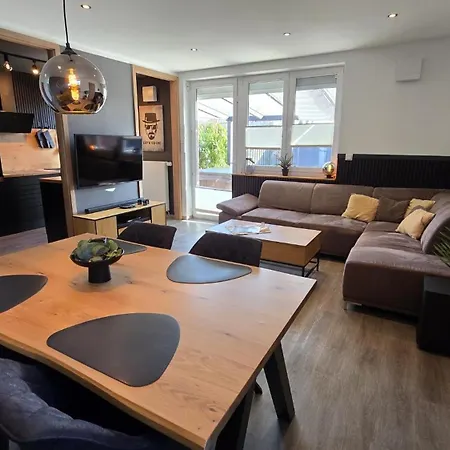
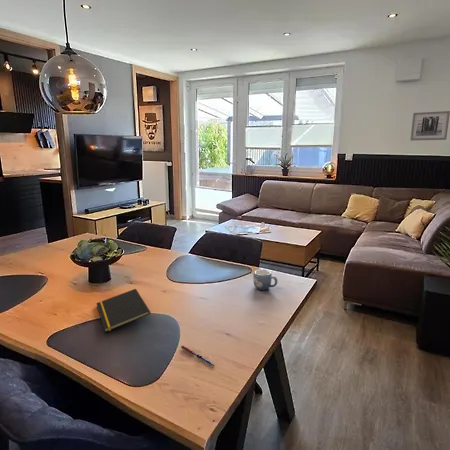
+ pen [180,345,215,368]
+ mug [252,269,279,291]
+ notepad [95,288,151,333]
+ wall art [409,110,450,141]
